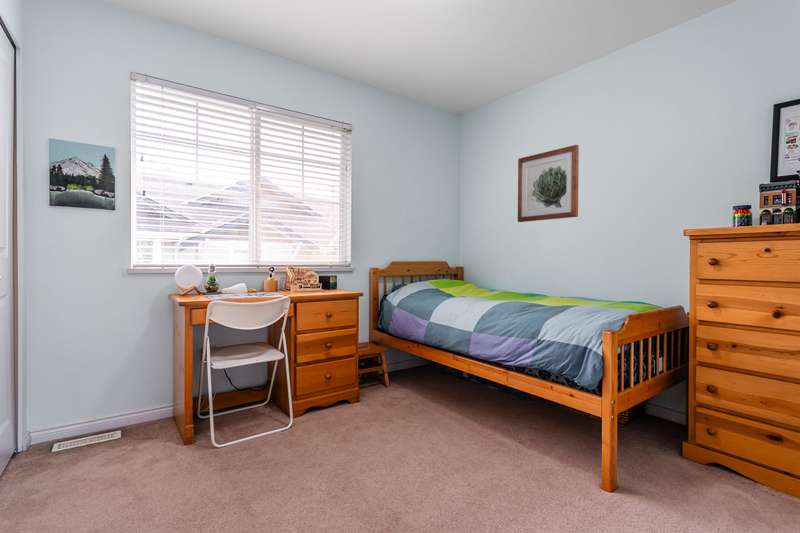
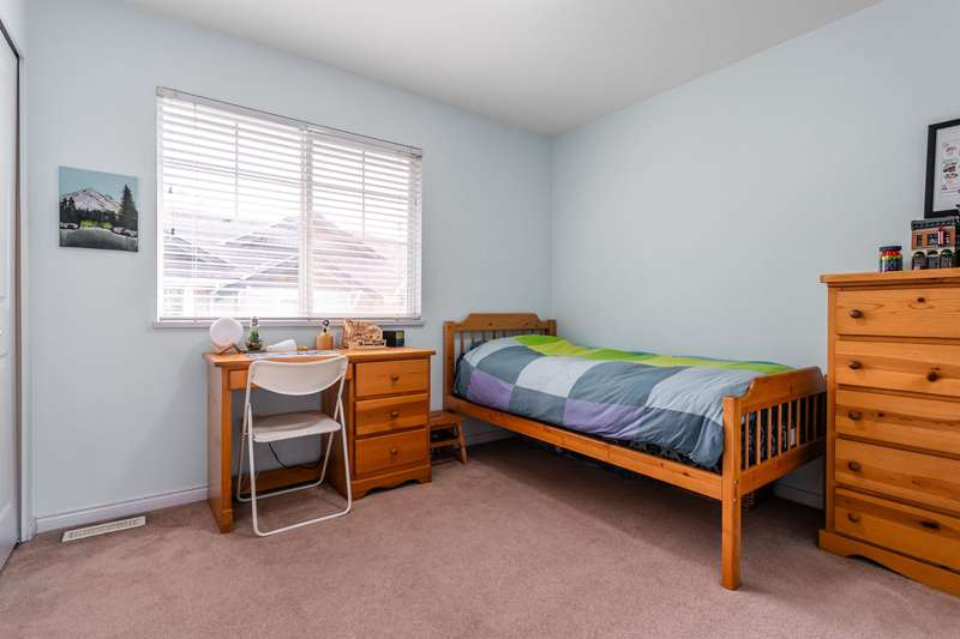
- wall art [517,144,580,223]
